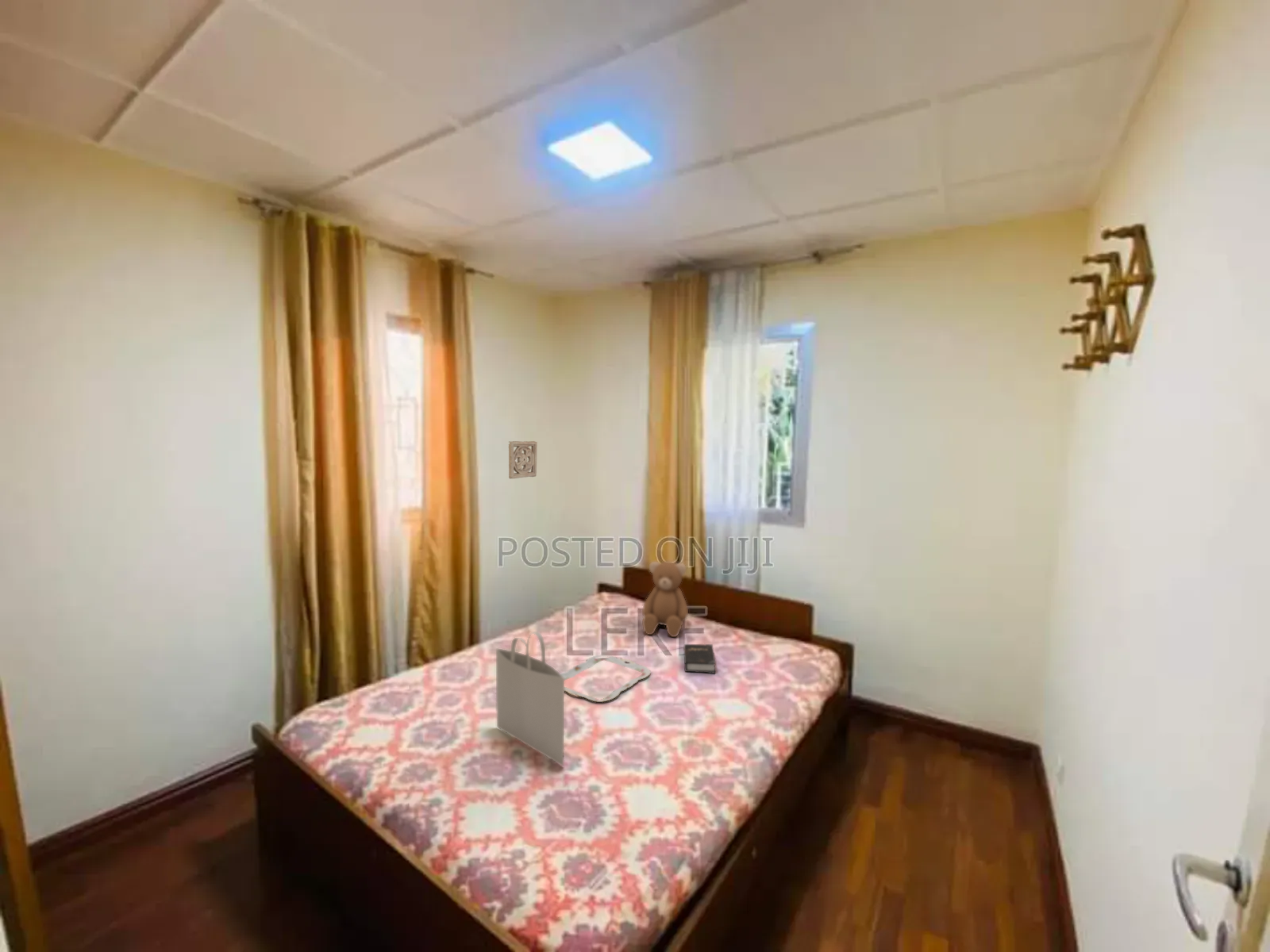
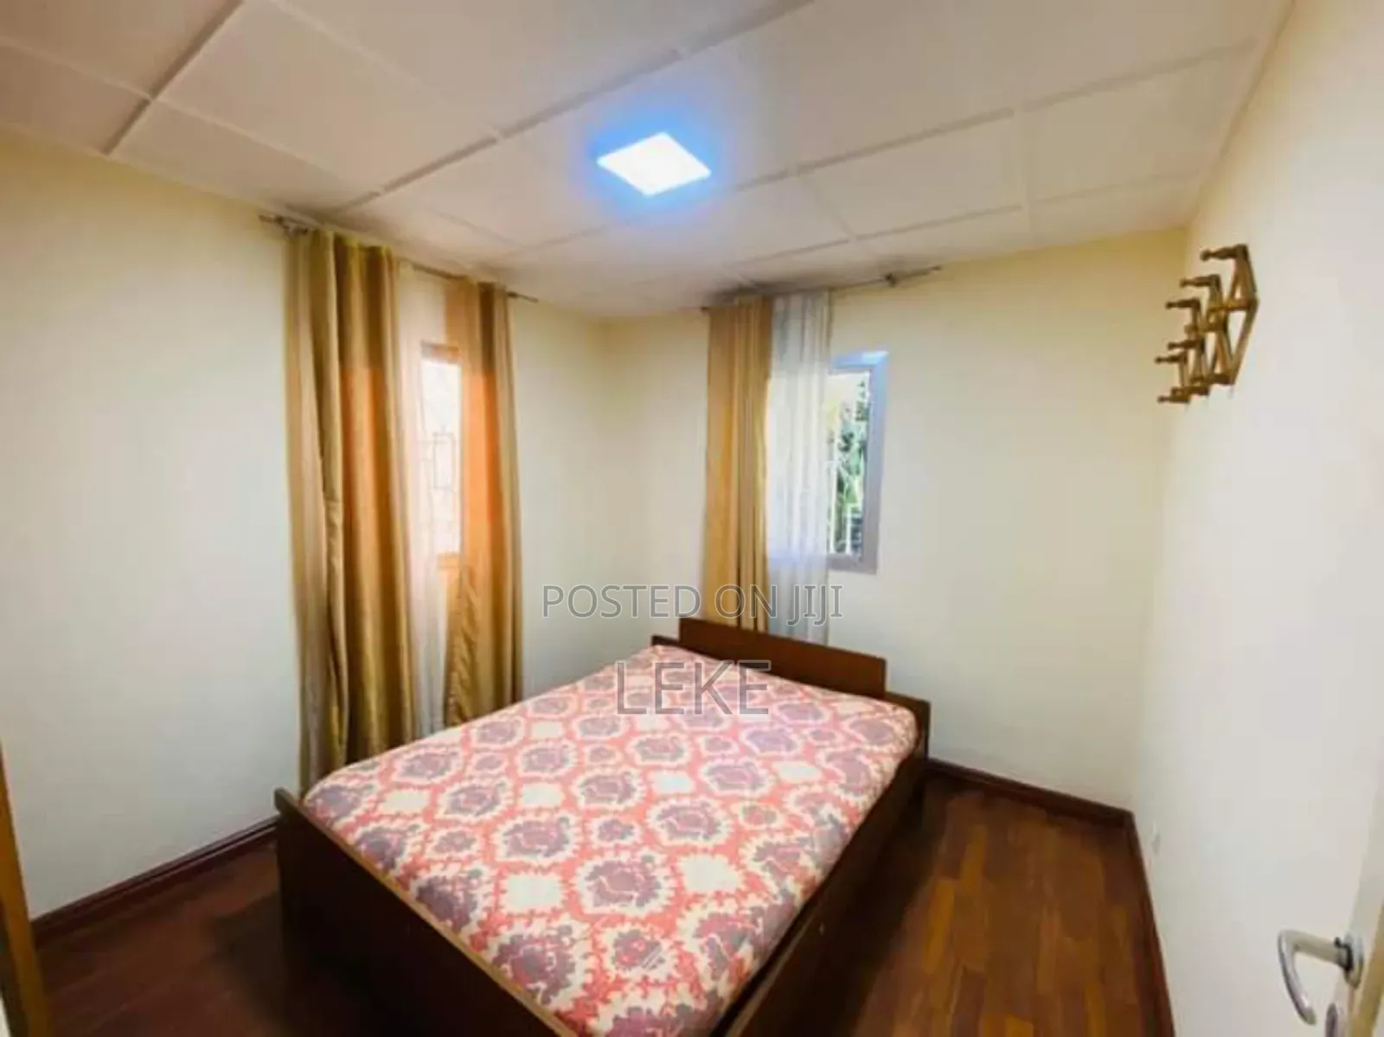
- serving tray [560,655,652,703]
- wall ornament [508,440,538,479]
- hardback book [683,643,716,674]
- tote bag [495,631,565,767]
- teddy bear [641,561,689,638]
